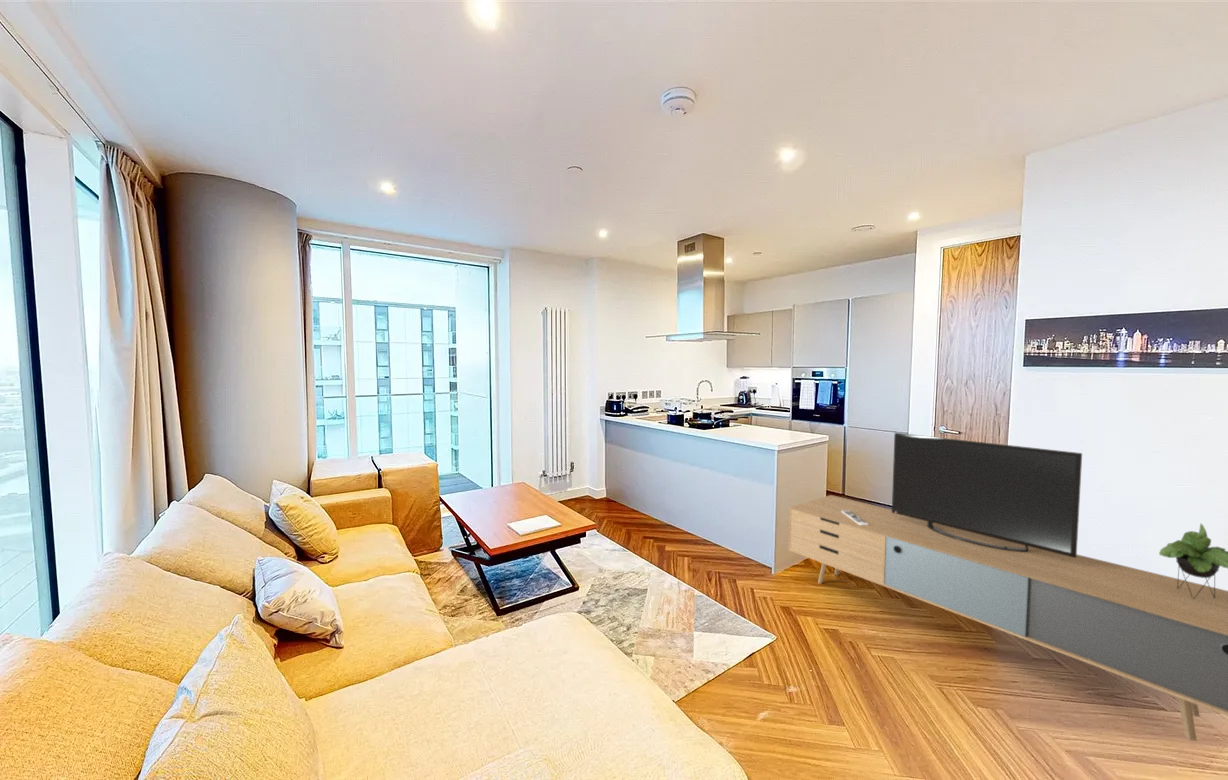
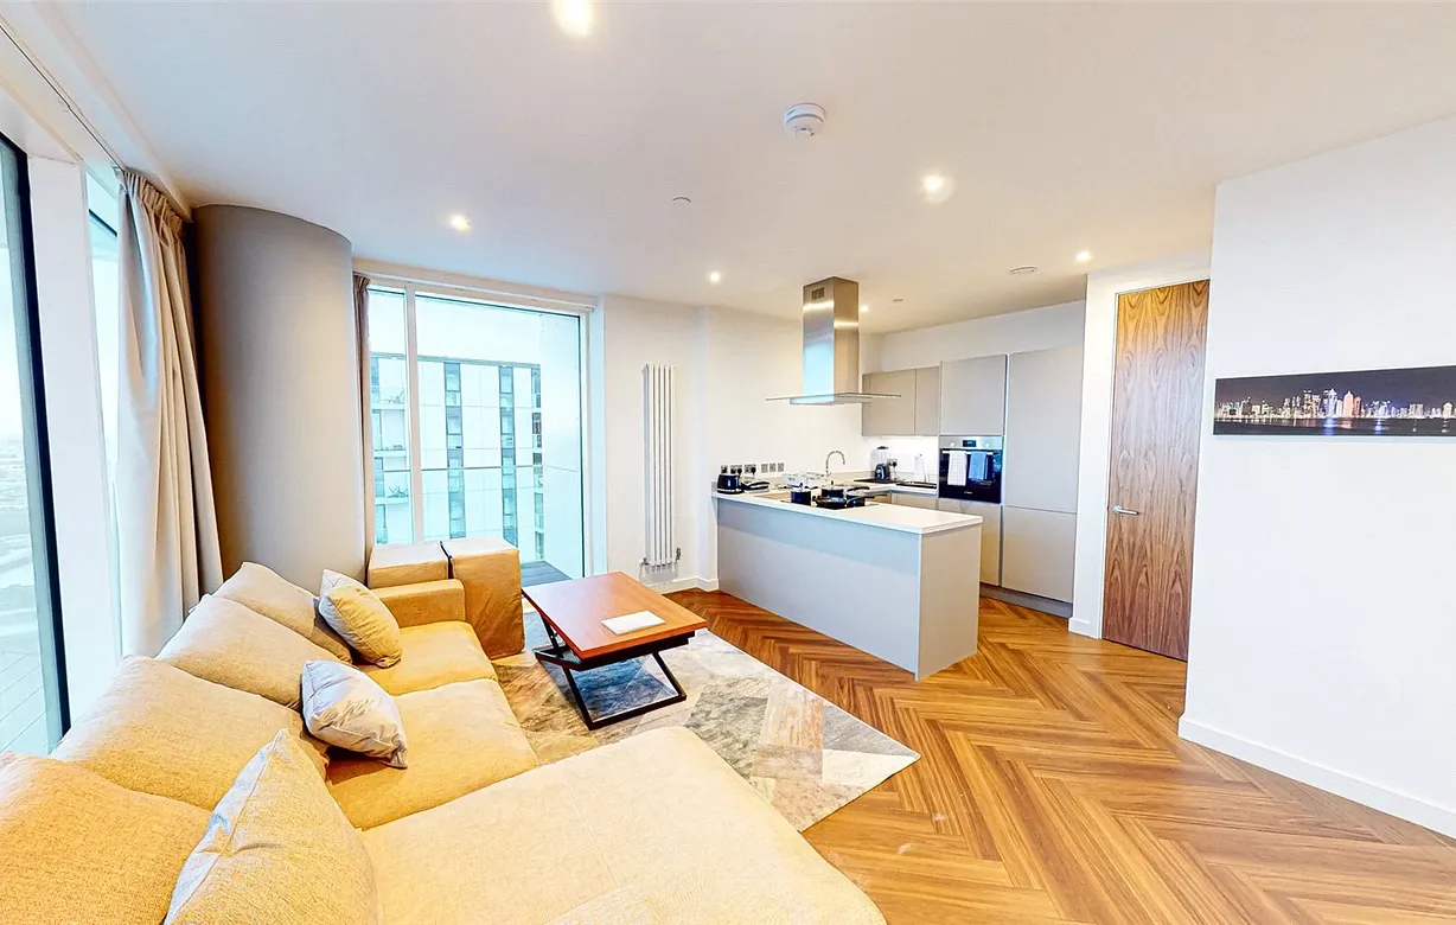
- media console [787,432,1228,742]
